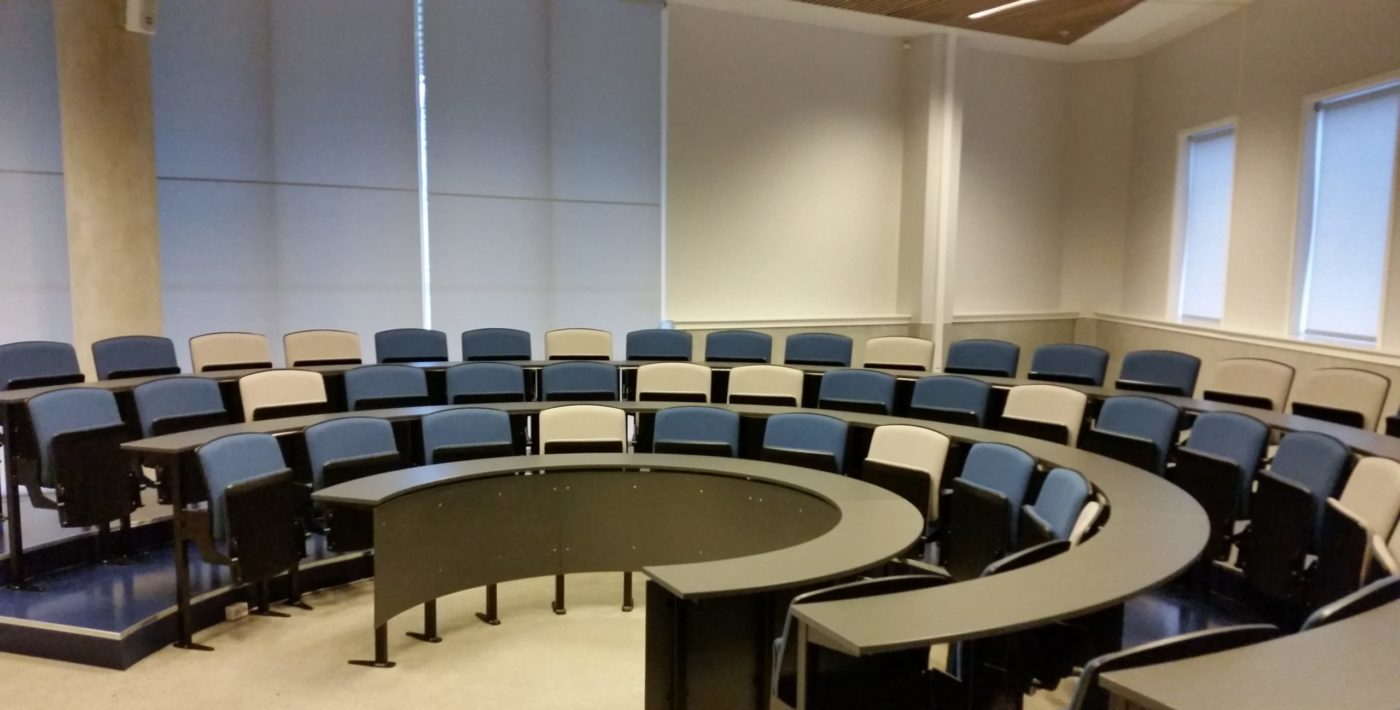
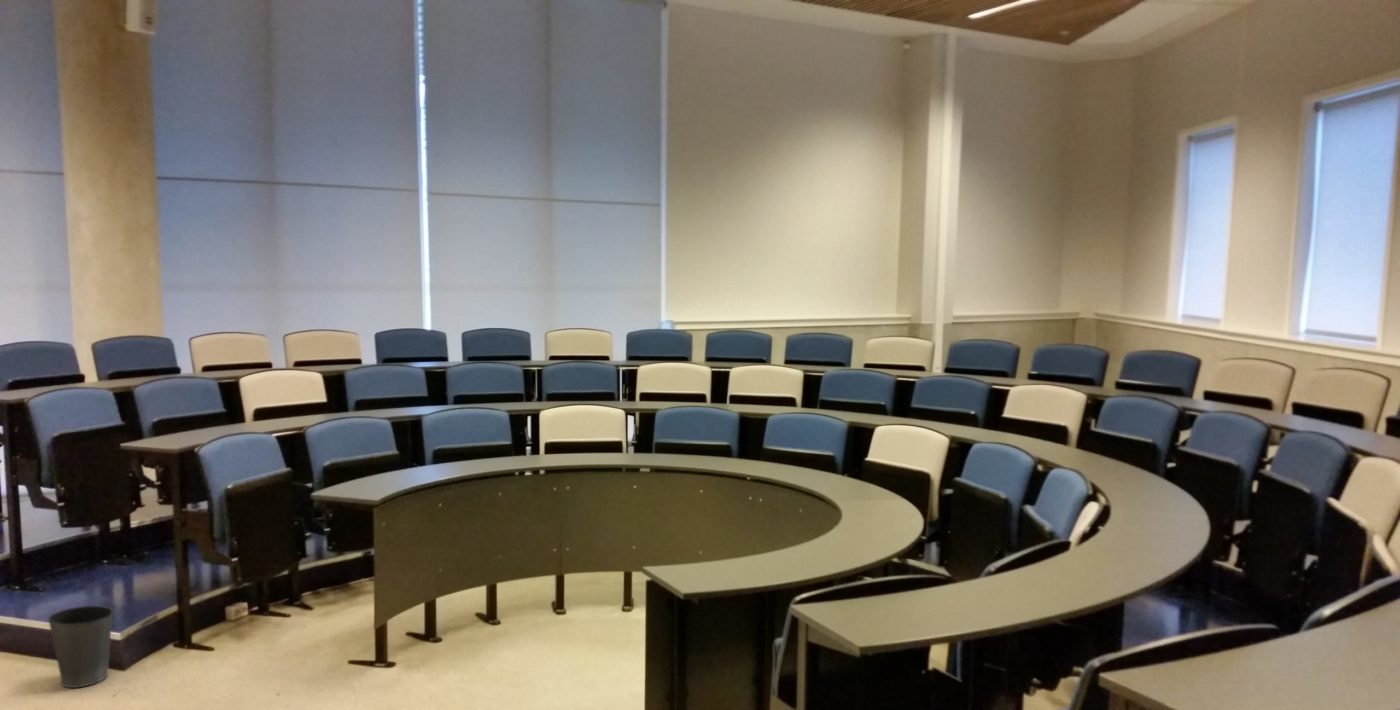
+ waste basket [47,605,114,689]
